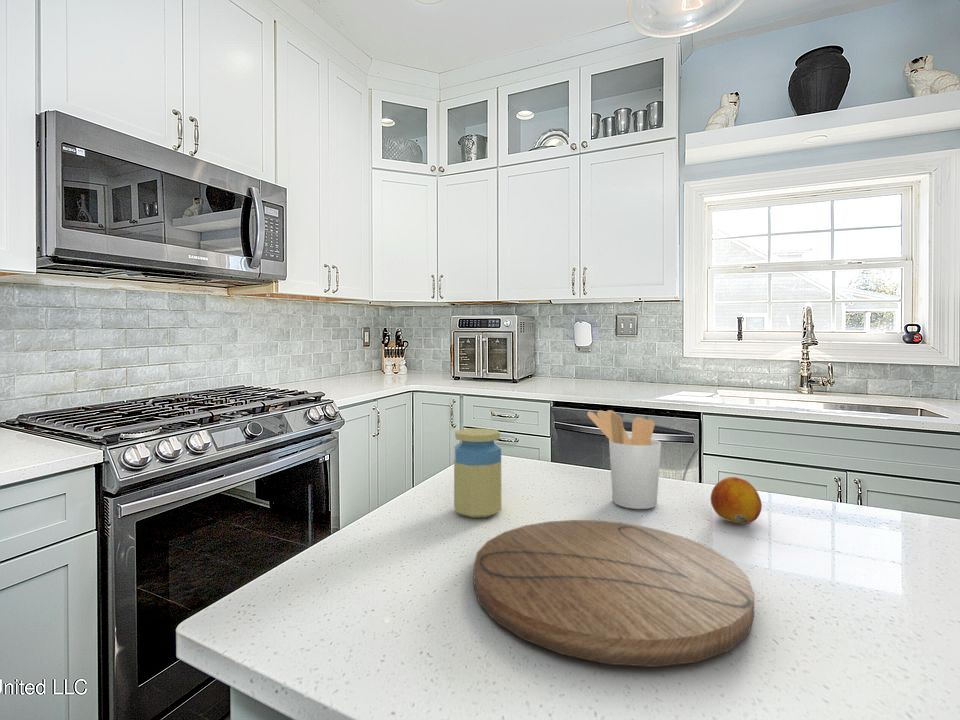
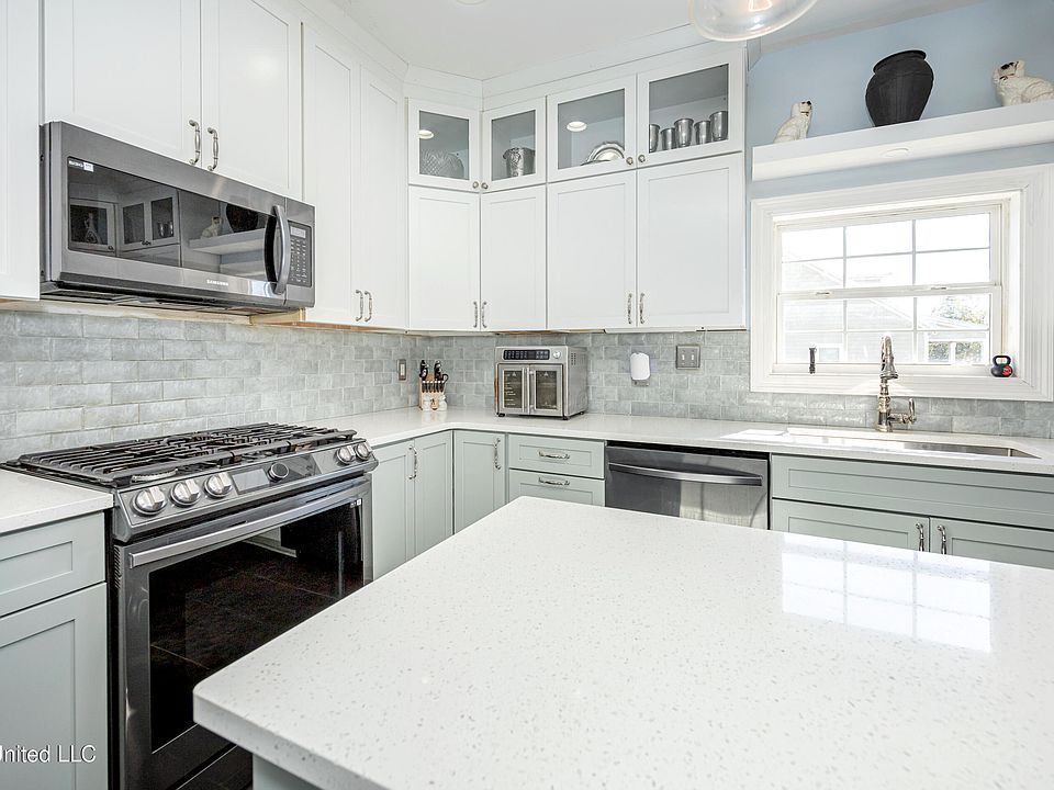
- utensil holder [586,409,662,510]
- cutting board [473,519,755,668]
- jar [453,427,502,519]
- fruit [710,476,763,525]
